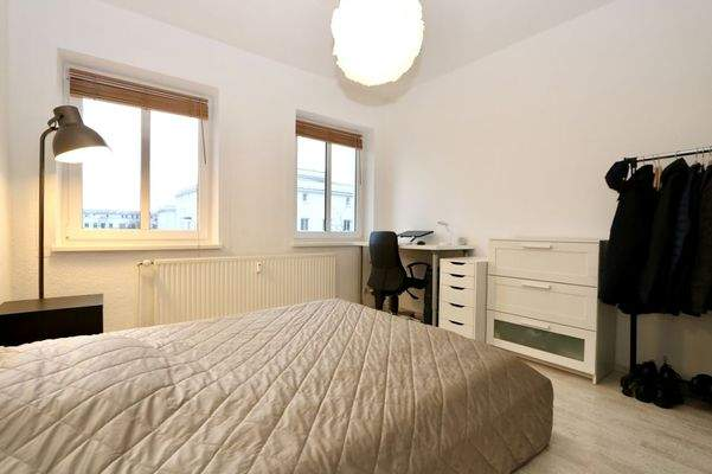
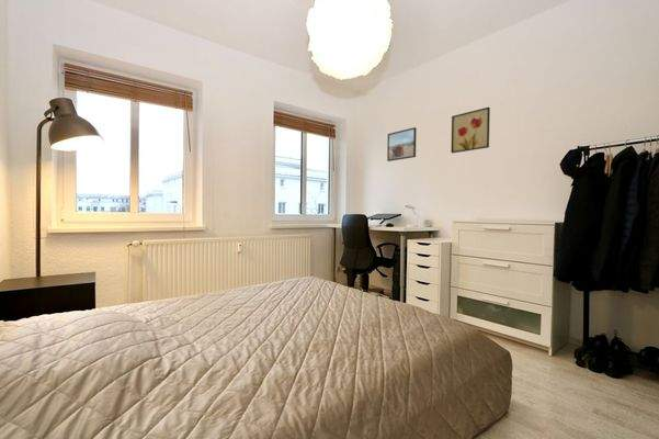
+ wall art [450,106,491,154]
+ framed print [386,126,418,162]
